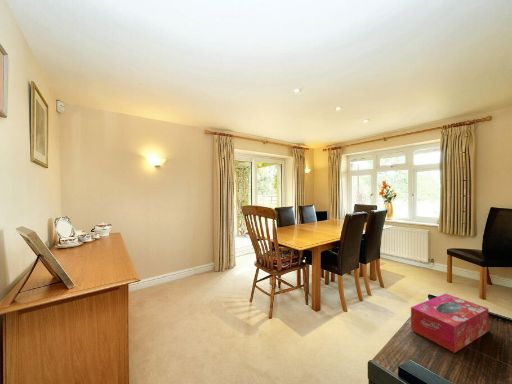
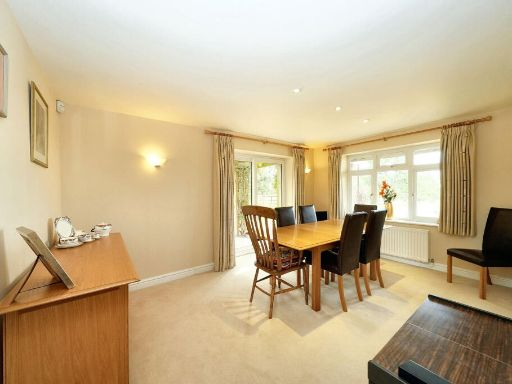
- tissue box [410,293,490,354]
